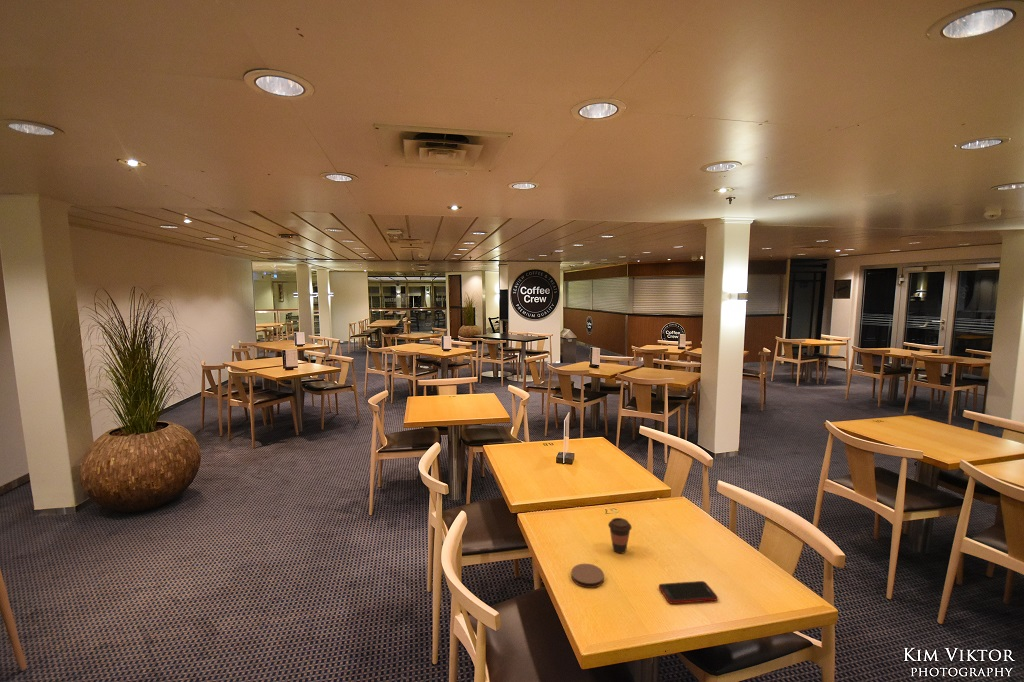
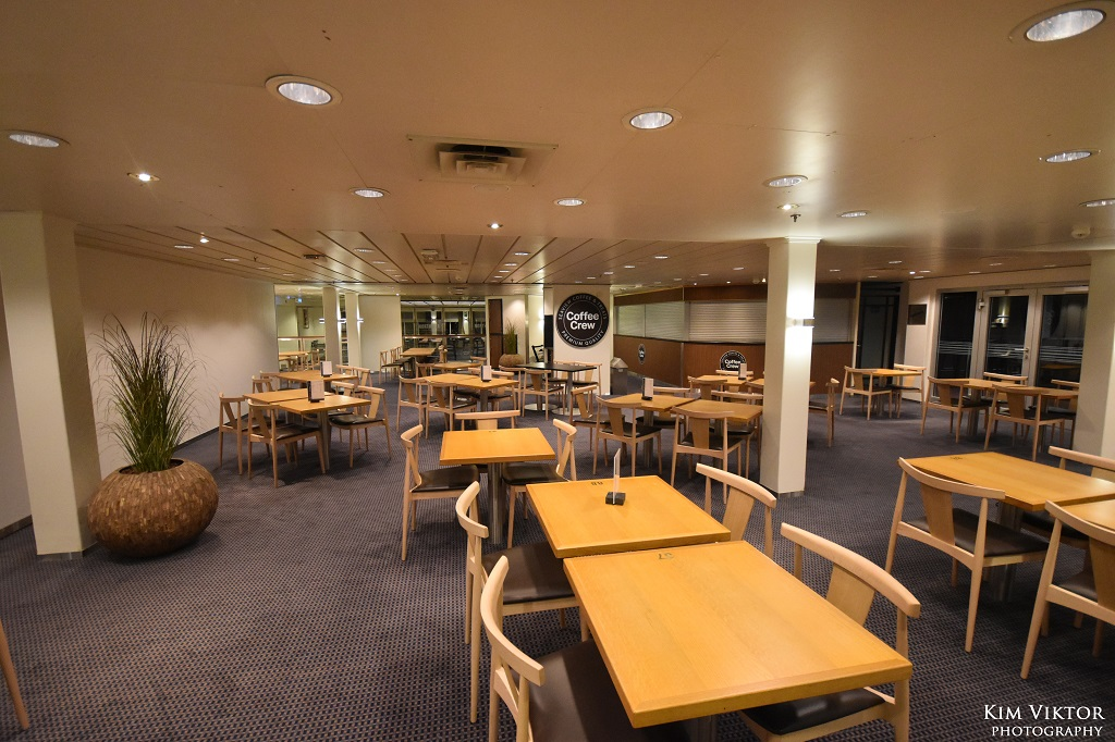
- coffee cup [607,517,633,554]
- cell phone [658,580,719,605]
- coaster [570,563,605,589]
